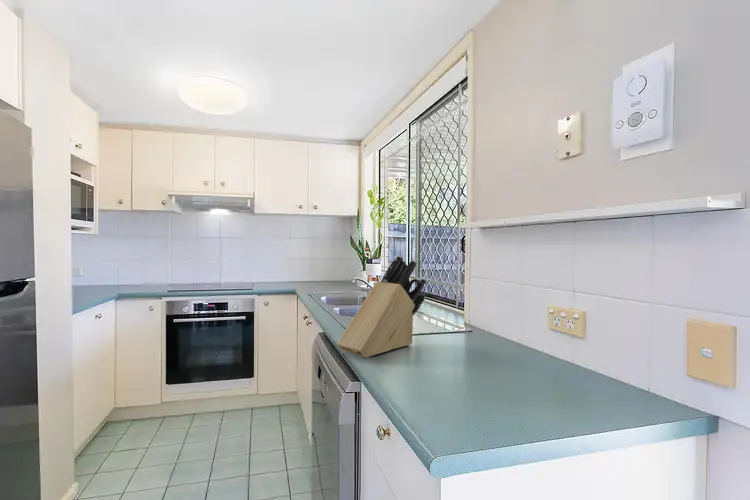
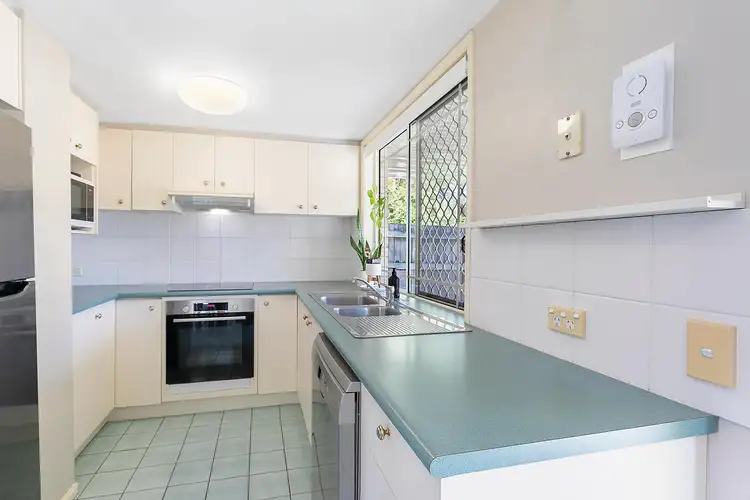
- knife block [336,255,427,358]
